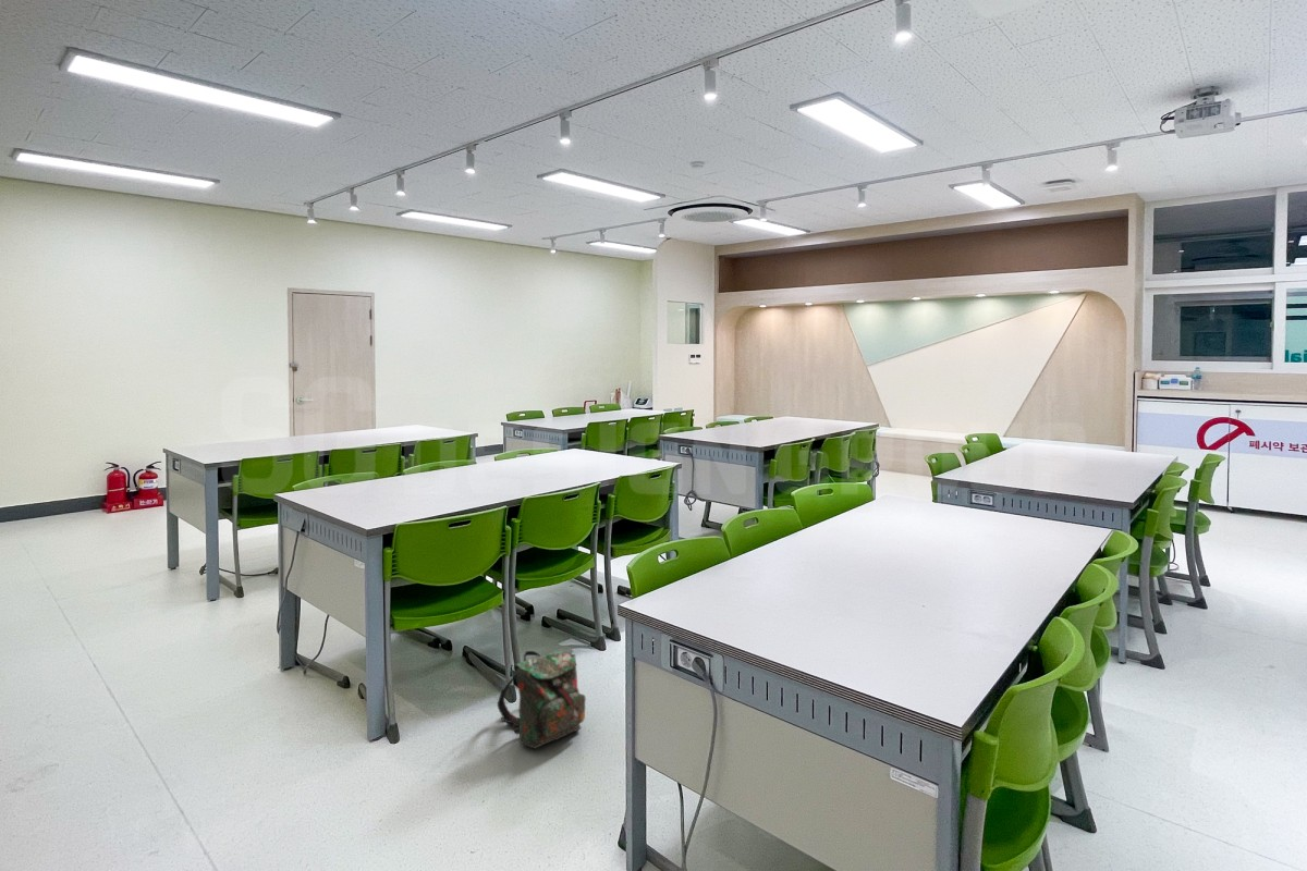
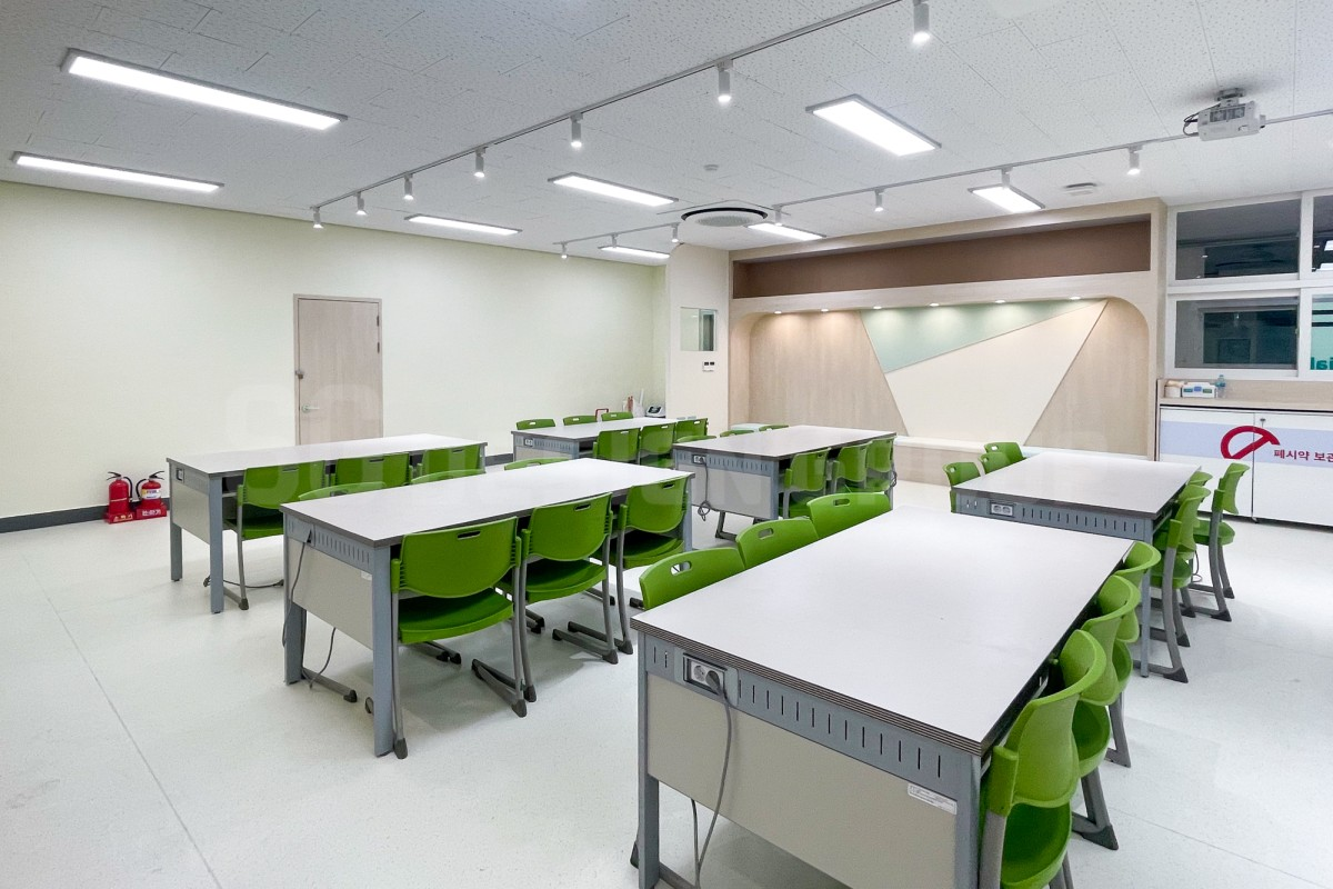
- backpack [497,649,587,750]
